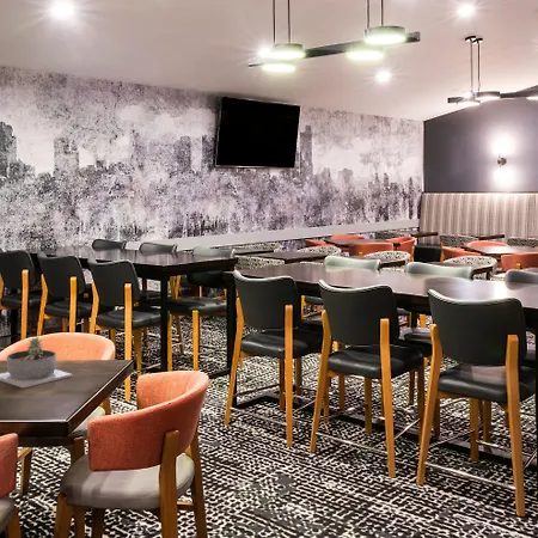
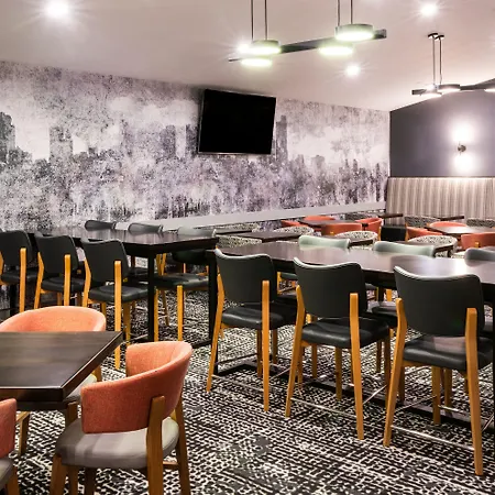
- succulent planter [0,336,73,389]
